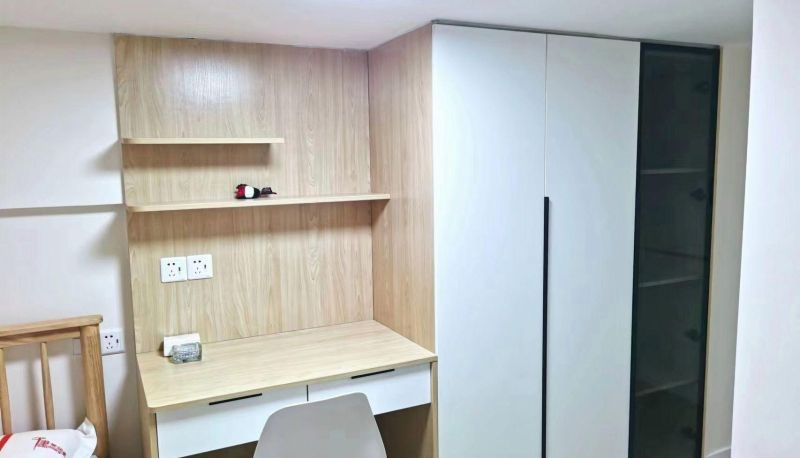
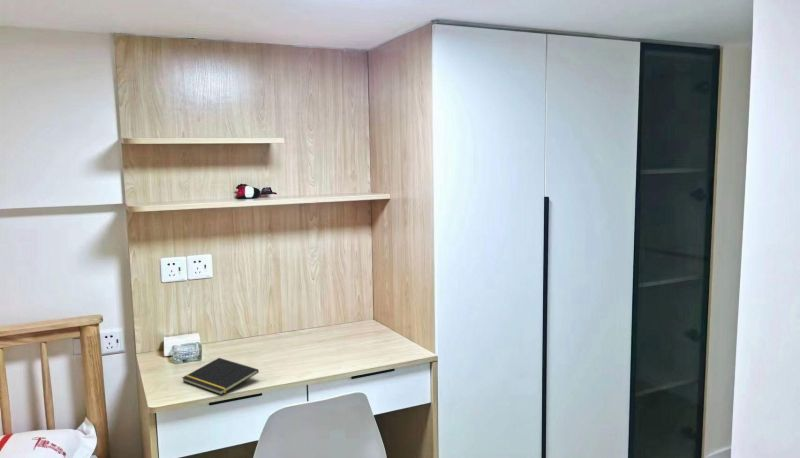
+ notepad [181,357,260,396]
